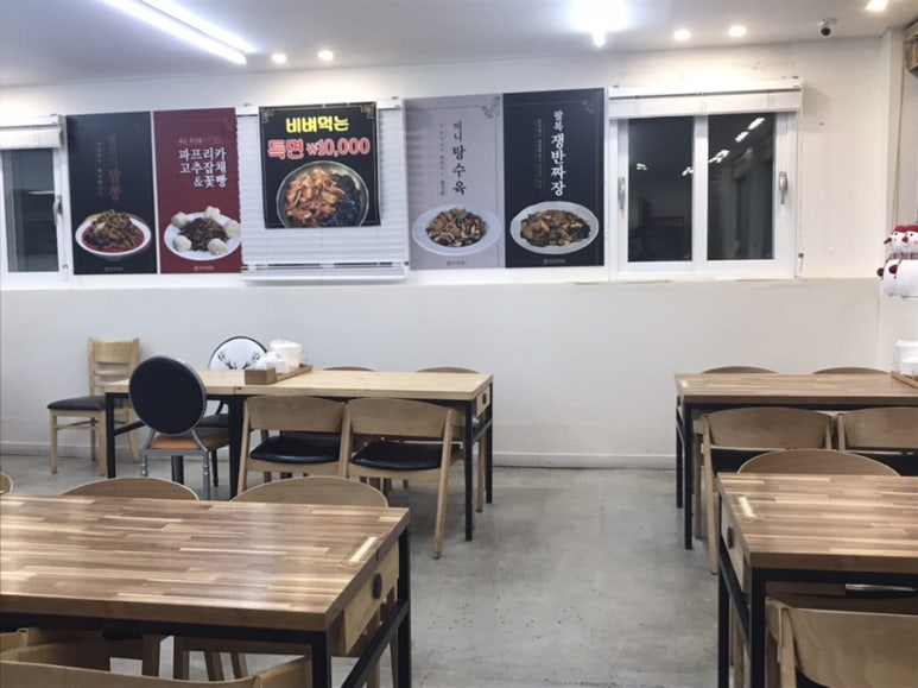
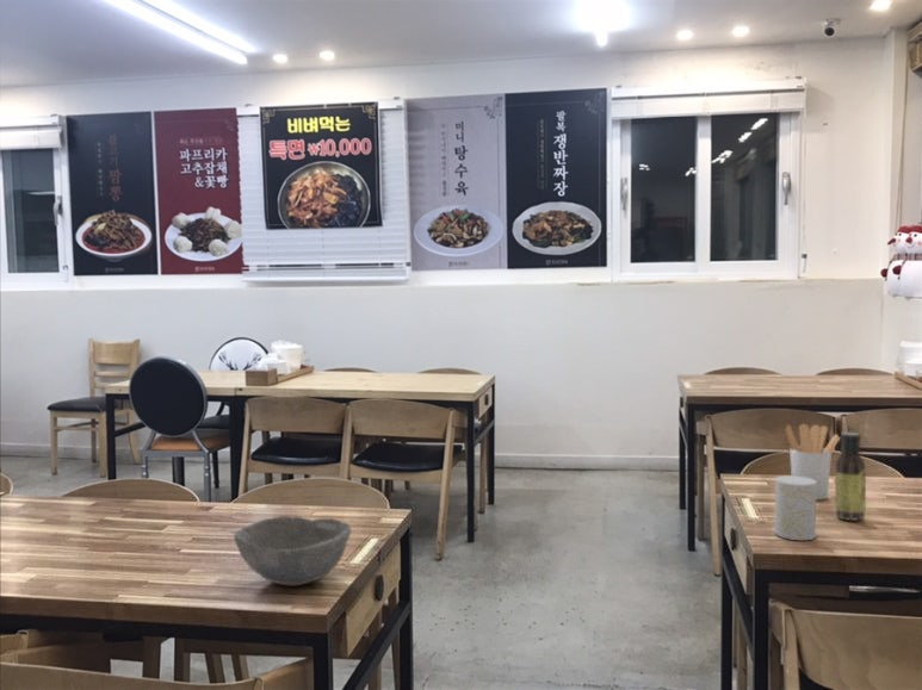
+ bowl [233,515,352,586]
+ sauce bottle [834,431,867,522]
+ utensil holder [785,423,841,501]
+ cup [774,474,817,541]
